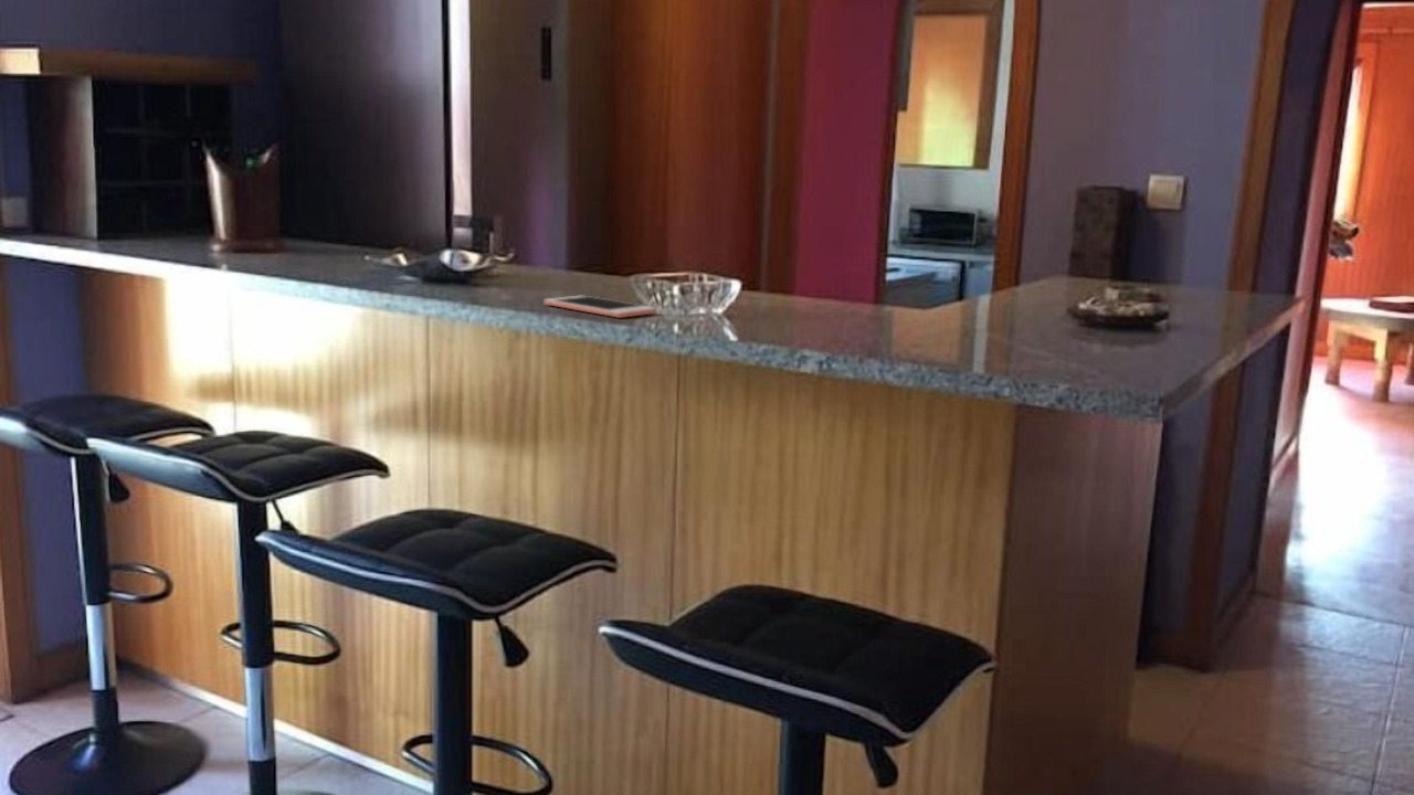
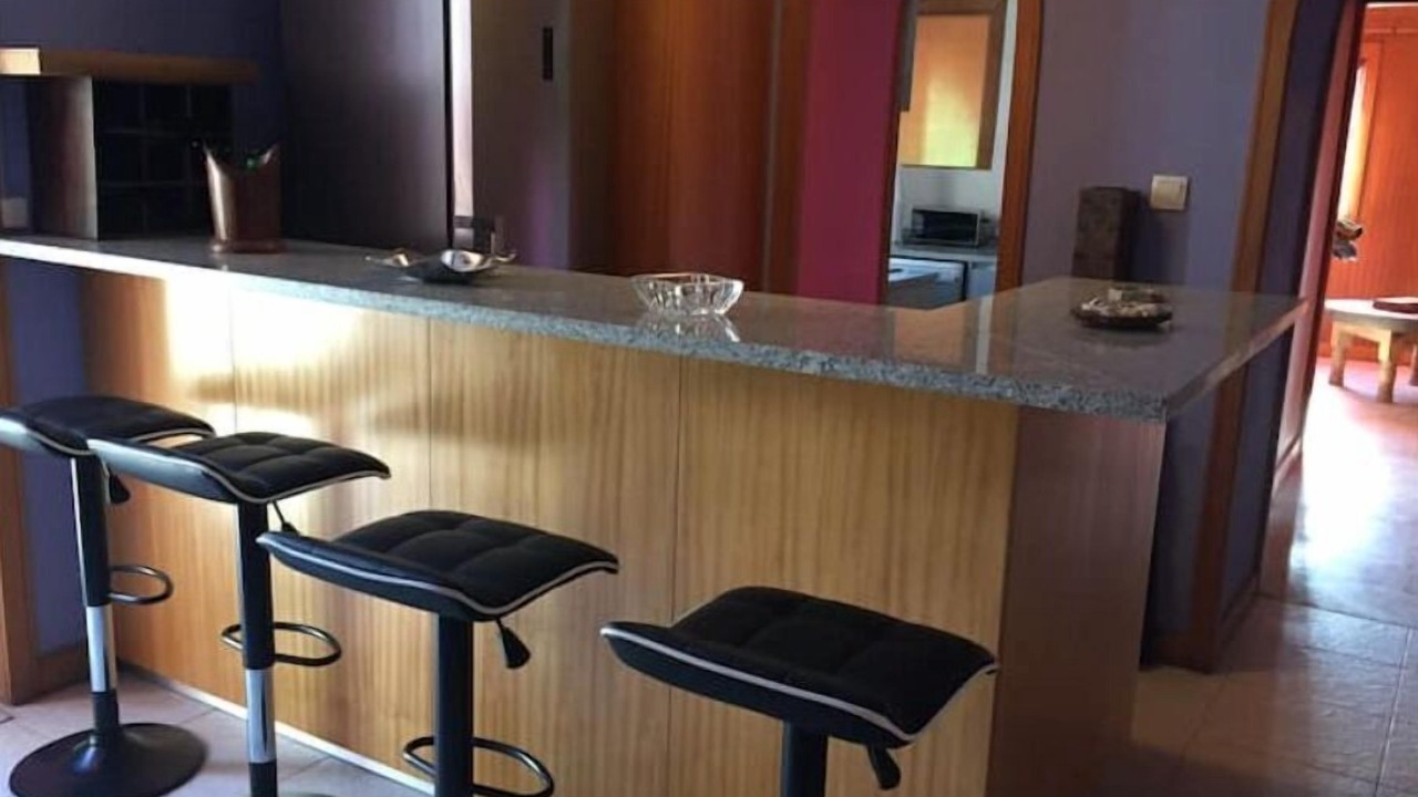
- cell phone [544,295,657,319]
